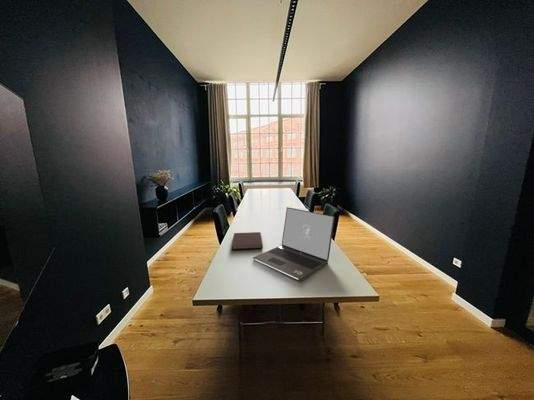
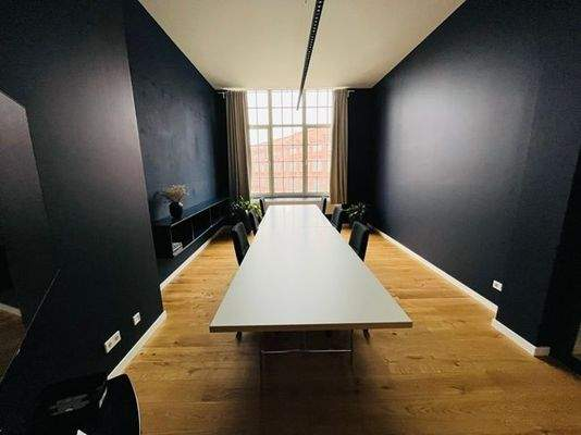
- notebook [231,231,264,251]
- laptop [252,206,336,282]
